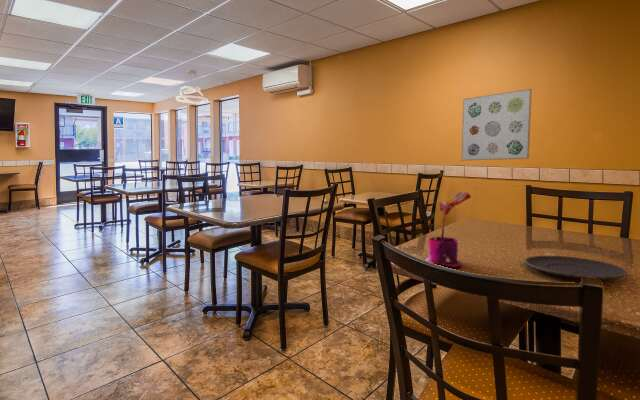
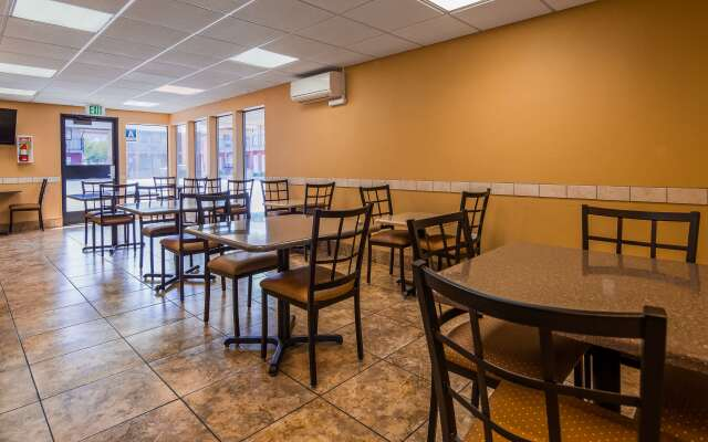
- pendant light [175,69,209,105]
- plate [523,255,629,281]
- potted plant [425,191,472,267]
- wall art [460,88,533,162]
